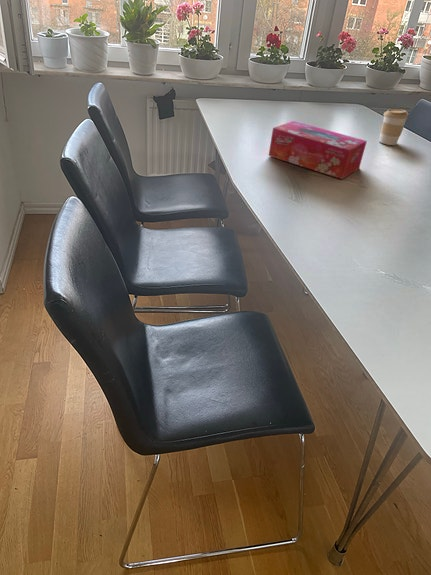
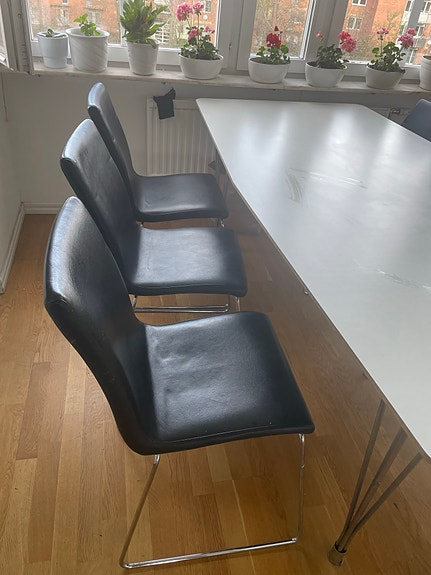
- coffee cup [378,108,409,146]
- tissue box [268,120,368,180]
